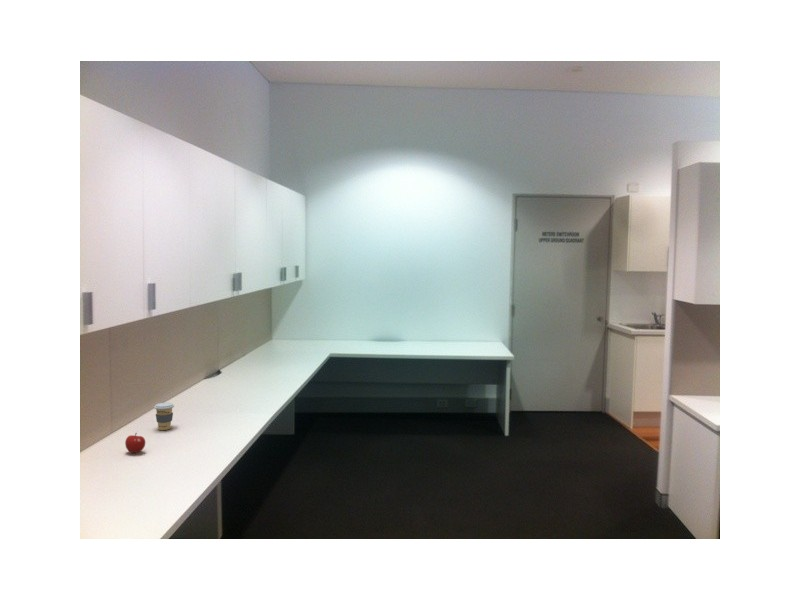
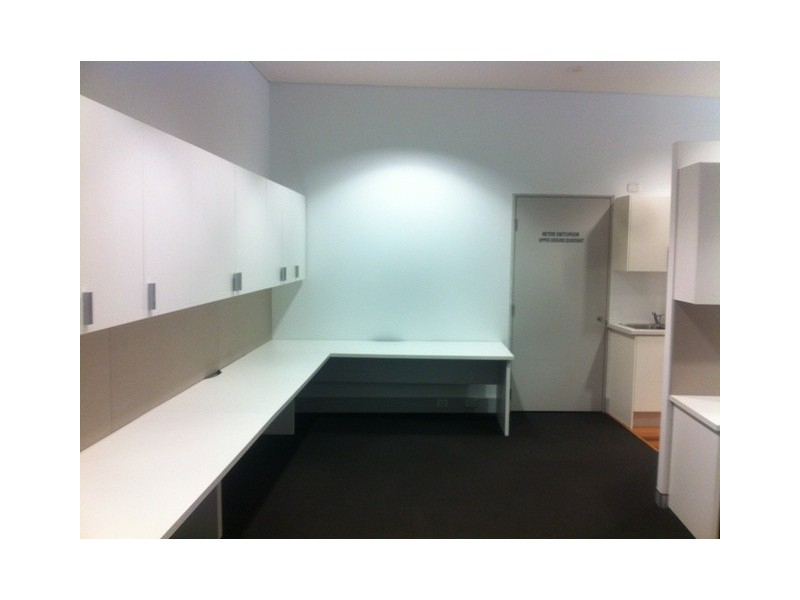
- apple [124,432,146,454]
- coffee cup [153,402,175,431]
